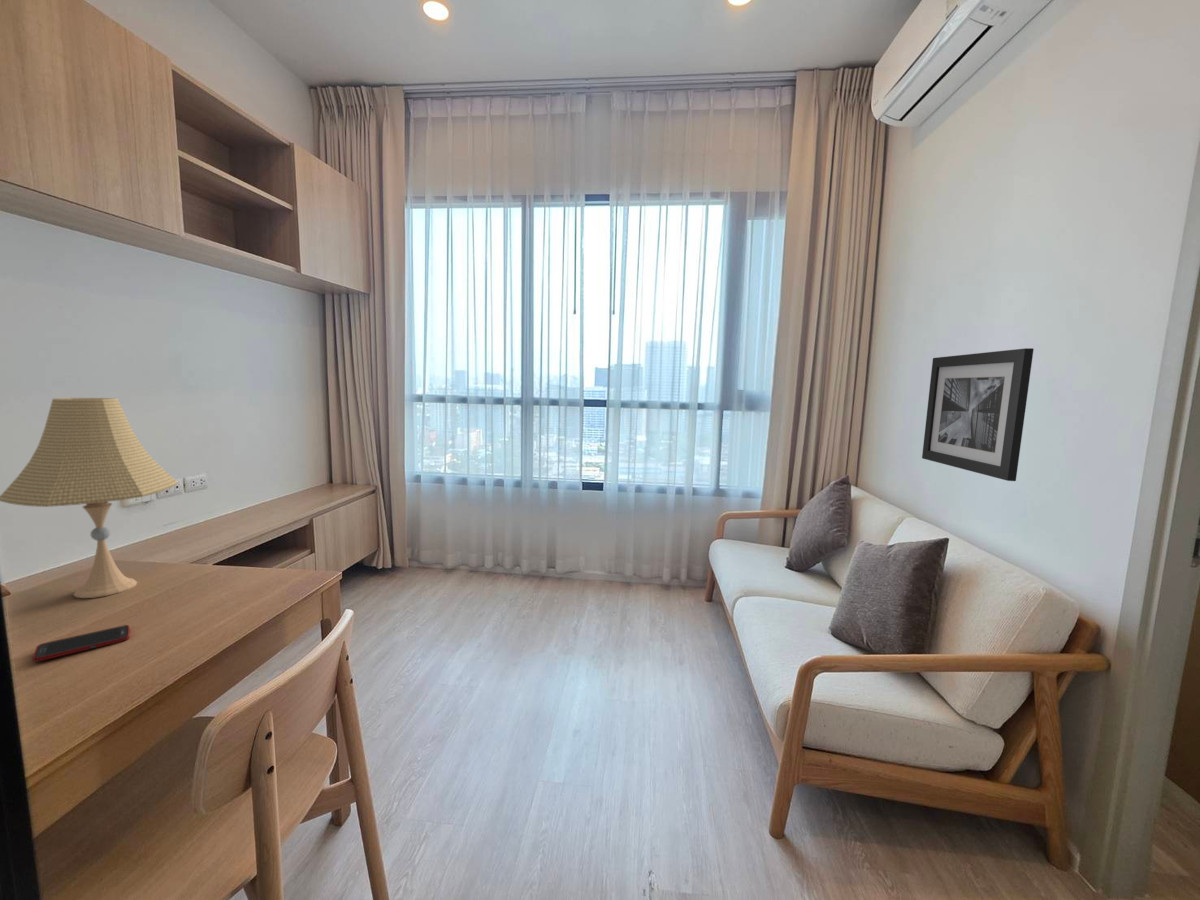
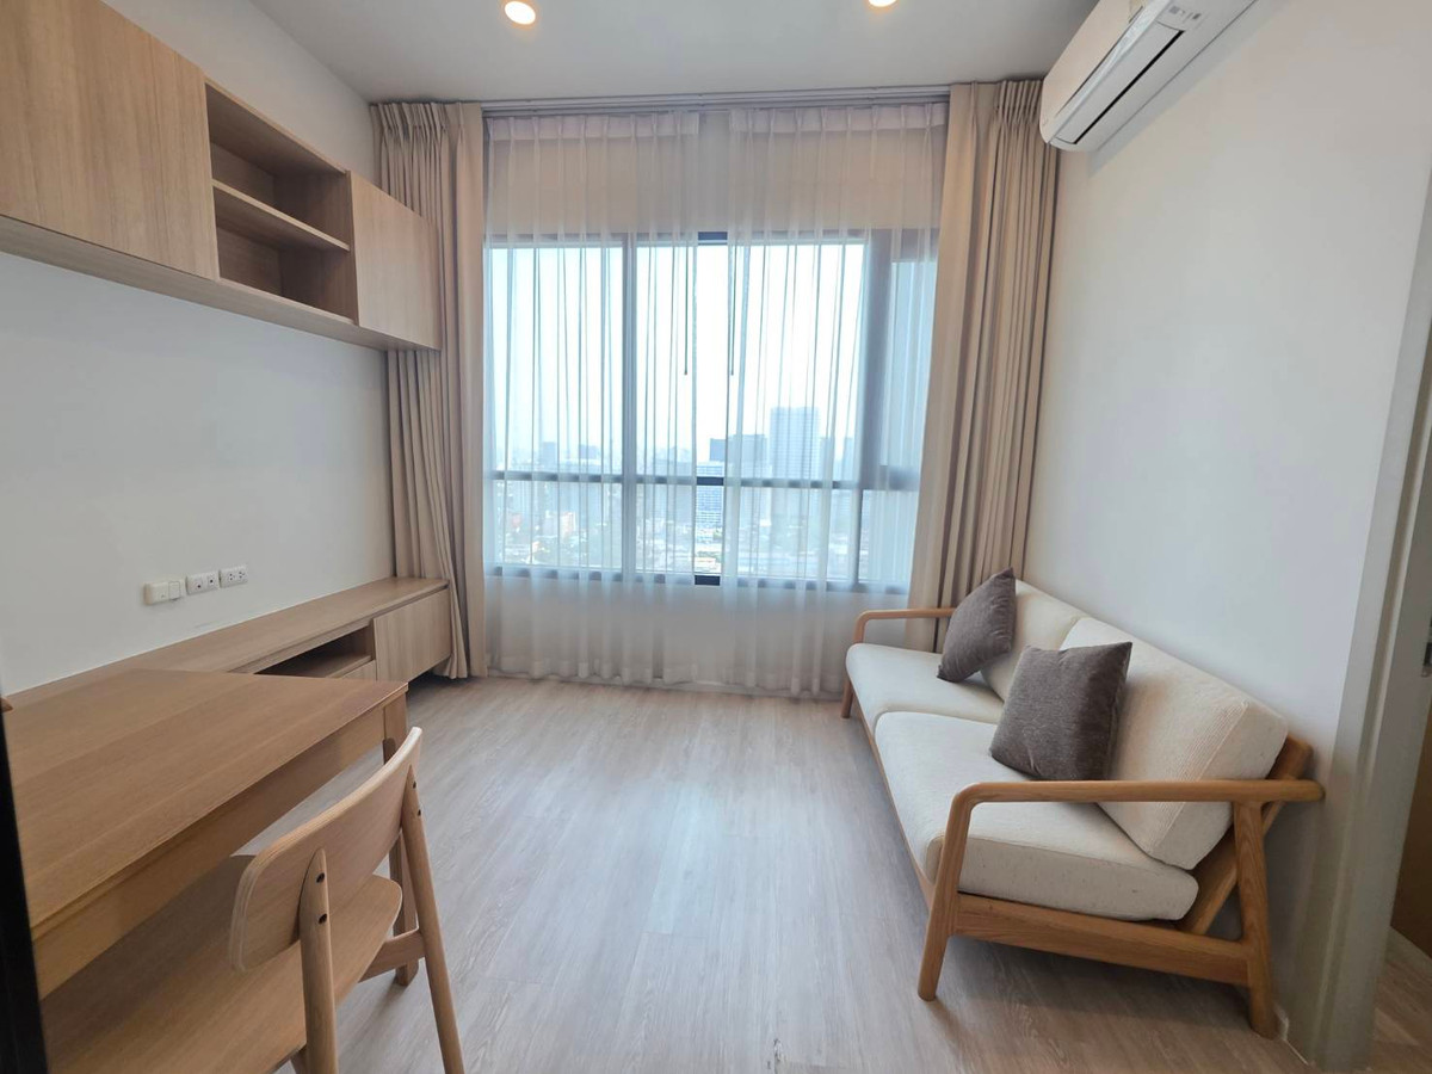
- cell phone [32,624,131,663]
- desk lamp [0,397,179,599]
- wall art [921,347,1035,482]
